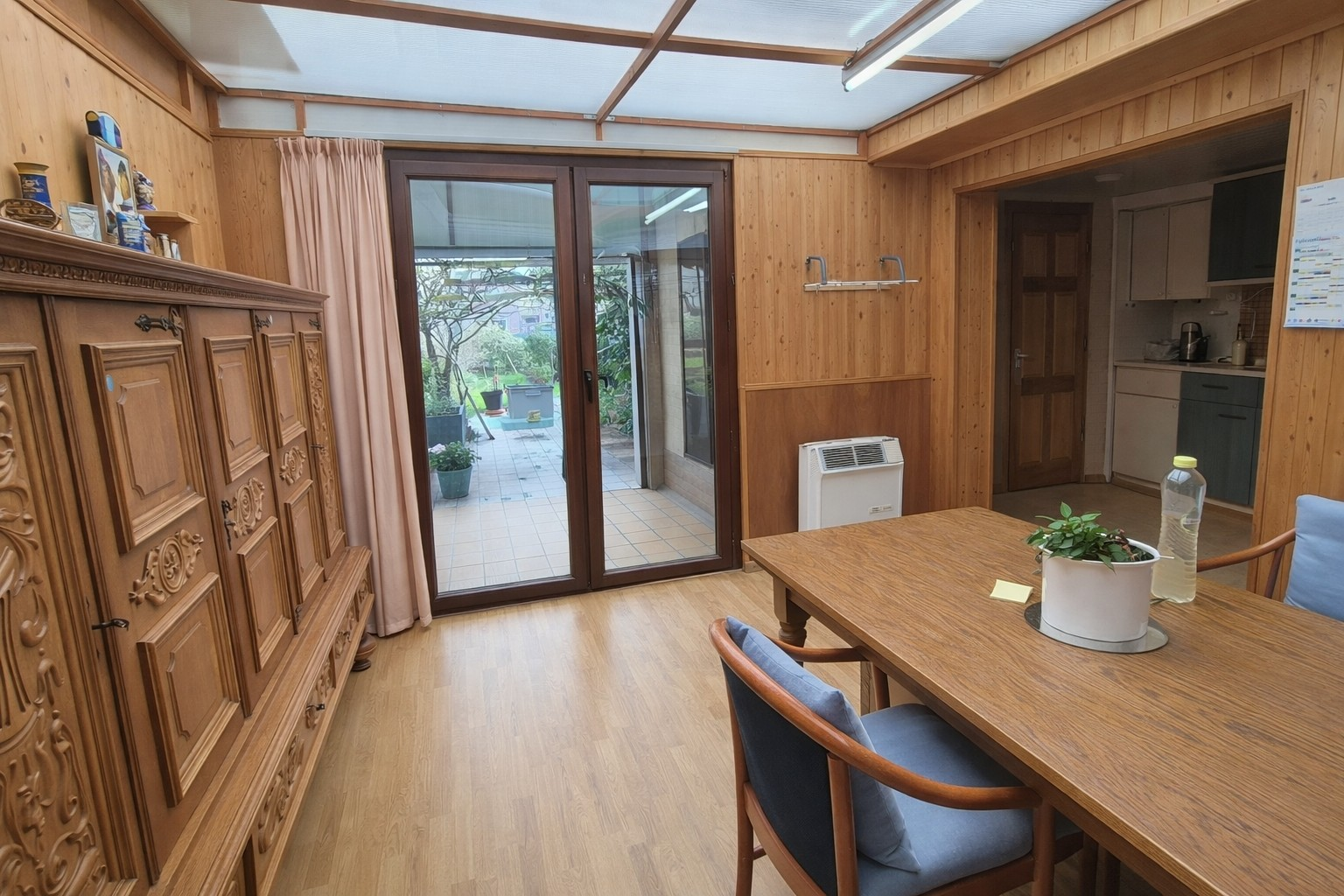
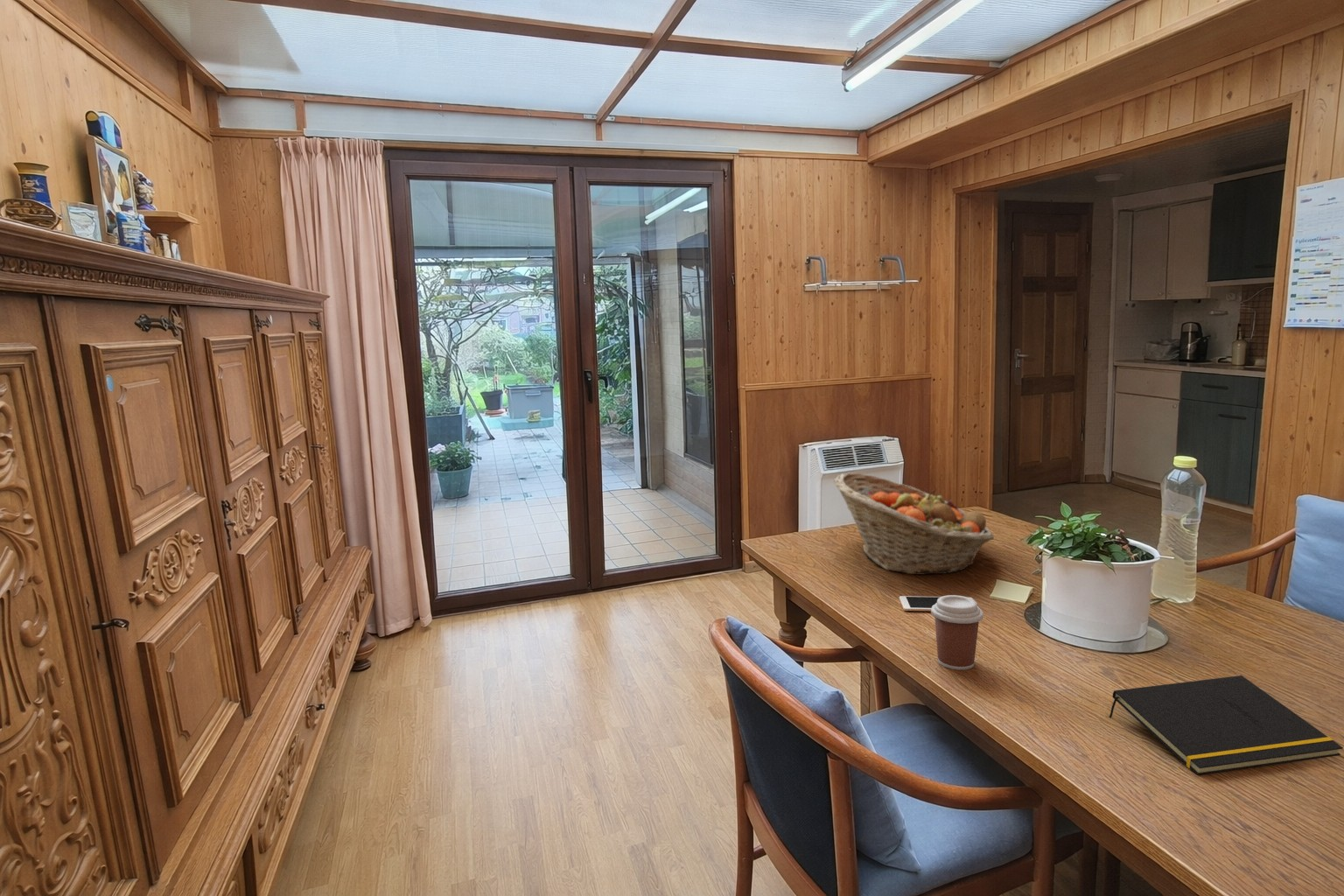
+ cell phone [899,595,979,612]
+ fruit basket [833,472,995,576]
+ coffee cup [930,594,984,671]
+ notepad [1109,675,1344,776]
